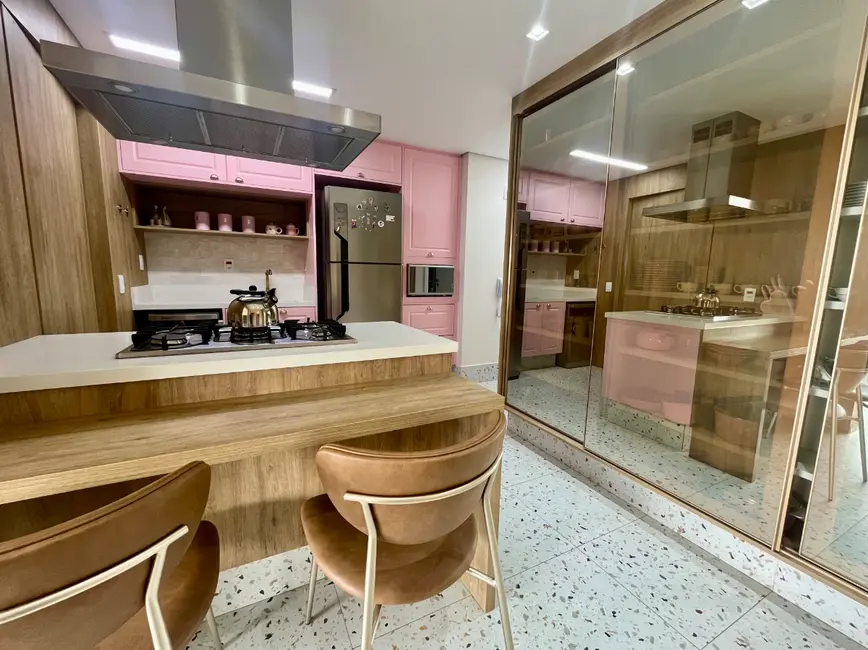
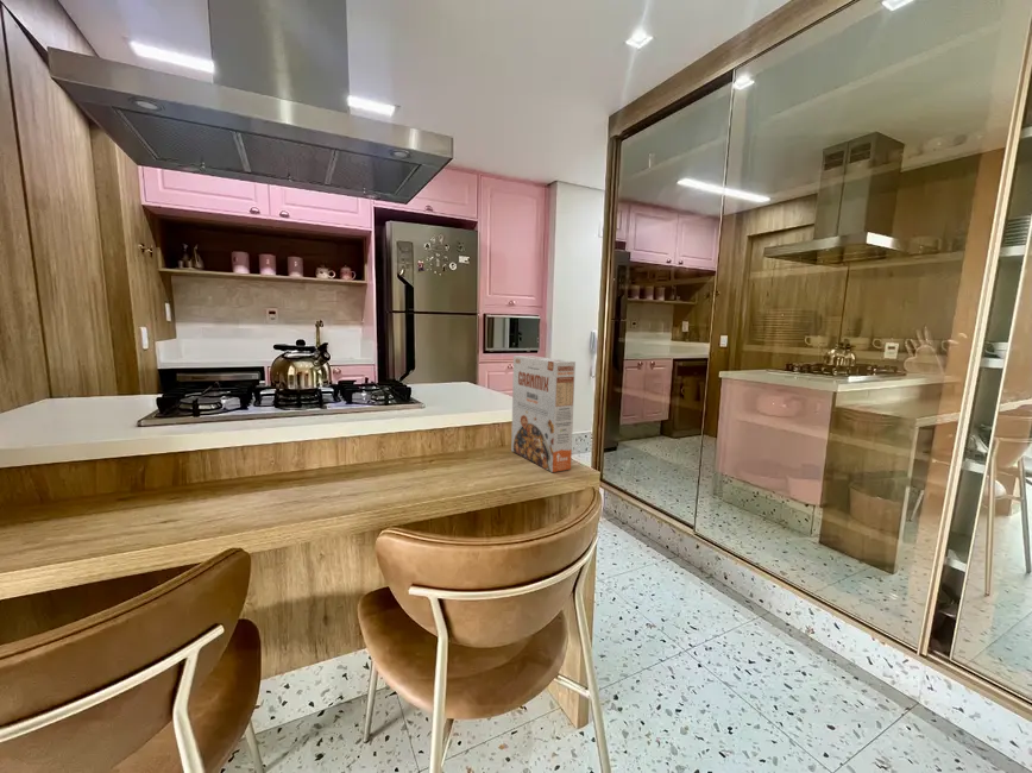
+ cereal box [510,354,577,473]
